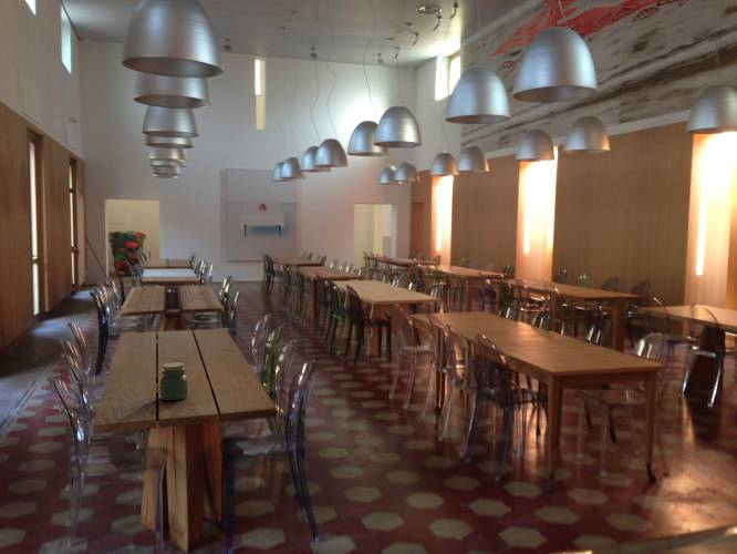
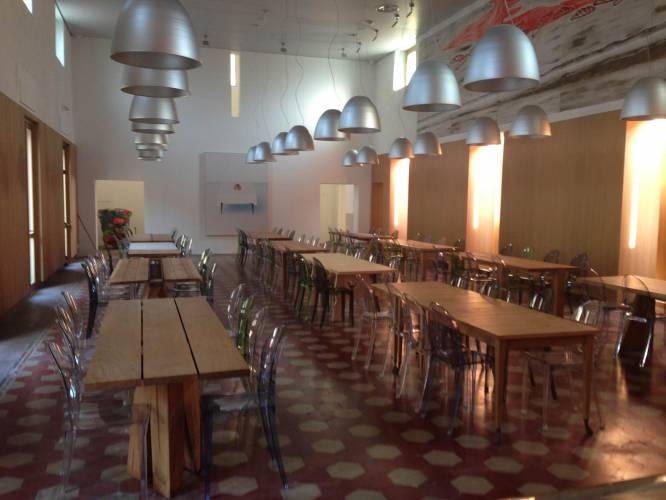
- jar [159,361,189,402]
